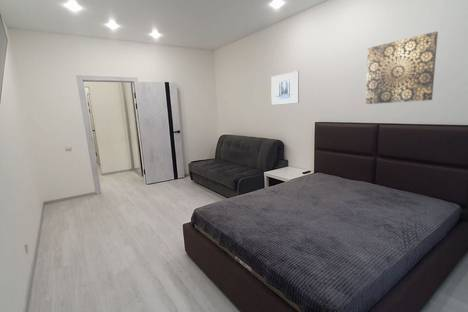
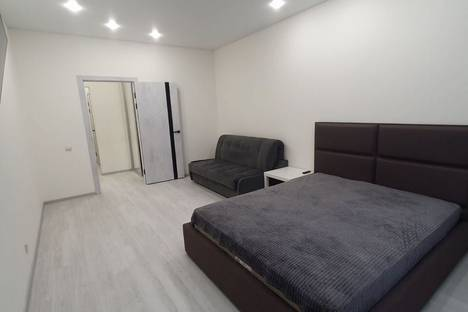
- wall art [365,30,439,105]
- wall art [270,70,300,106]
